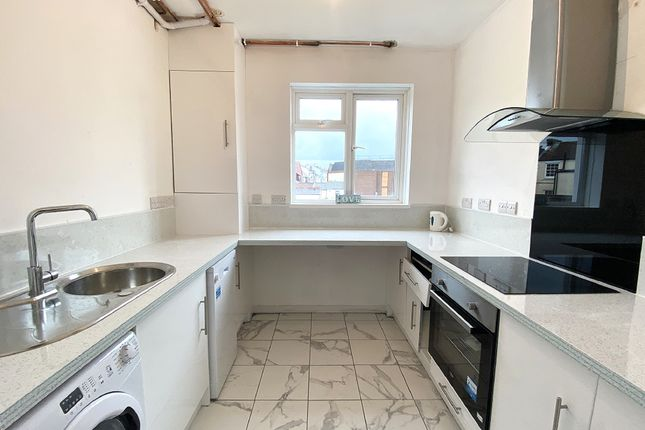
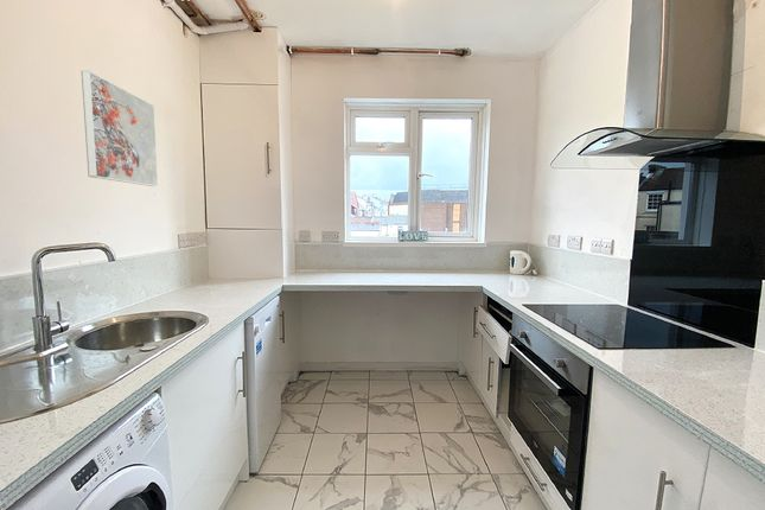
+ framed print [81,69,159,187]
